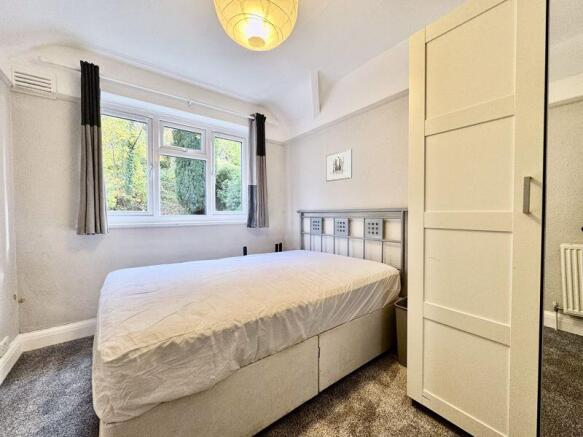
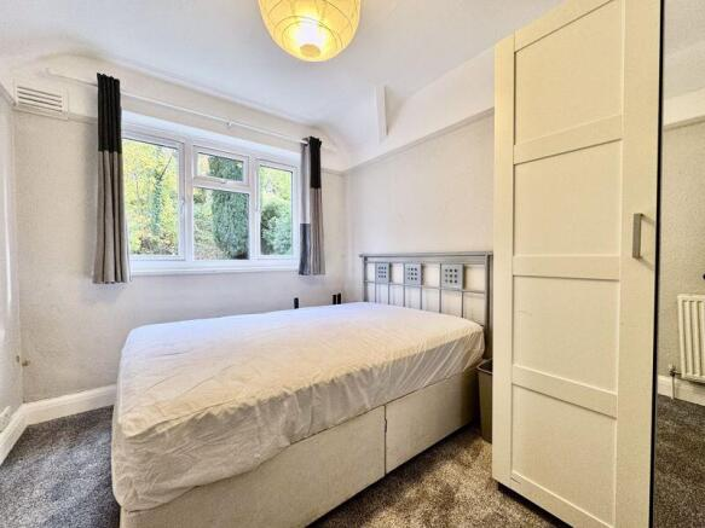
- wall art [325,148,353,183]
